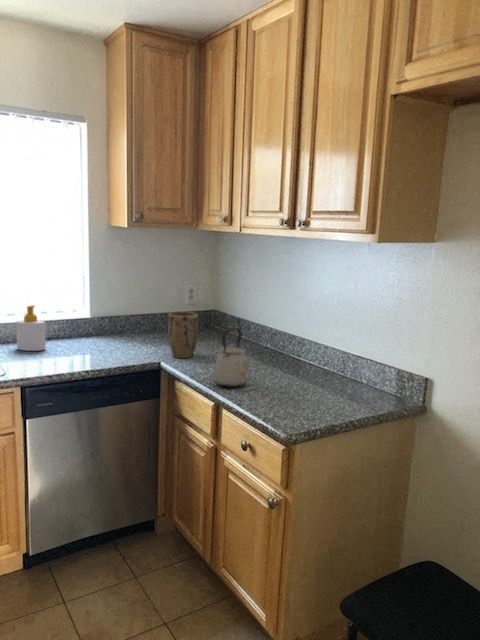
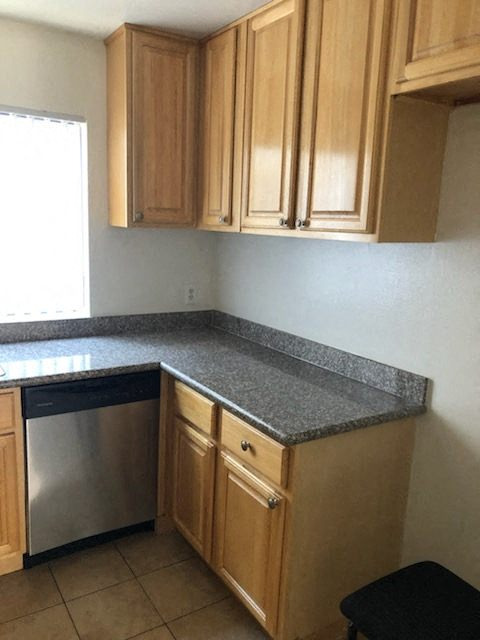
- plant pot [167,311,199,359]
- soap bottle [15,304,47,352]
- kettle [213,327,248,388]
